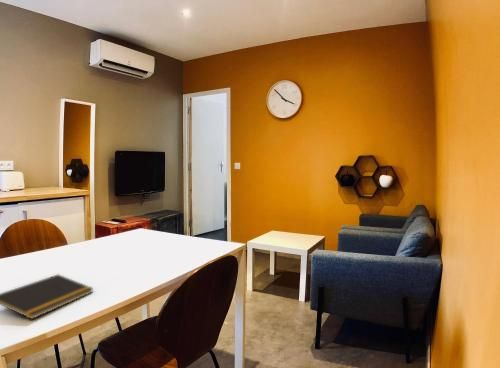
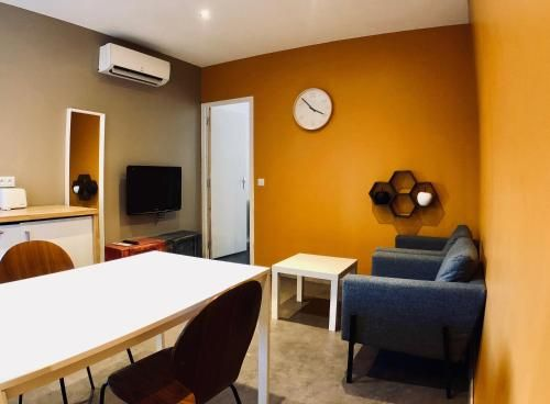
- notepad [0,273,95,320]
